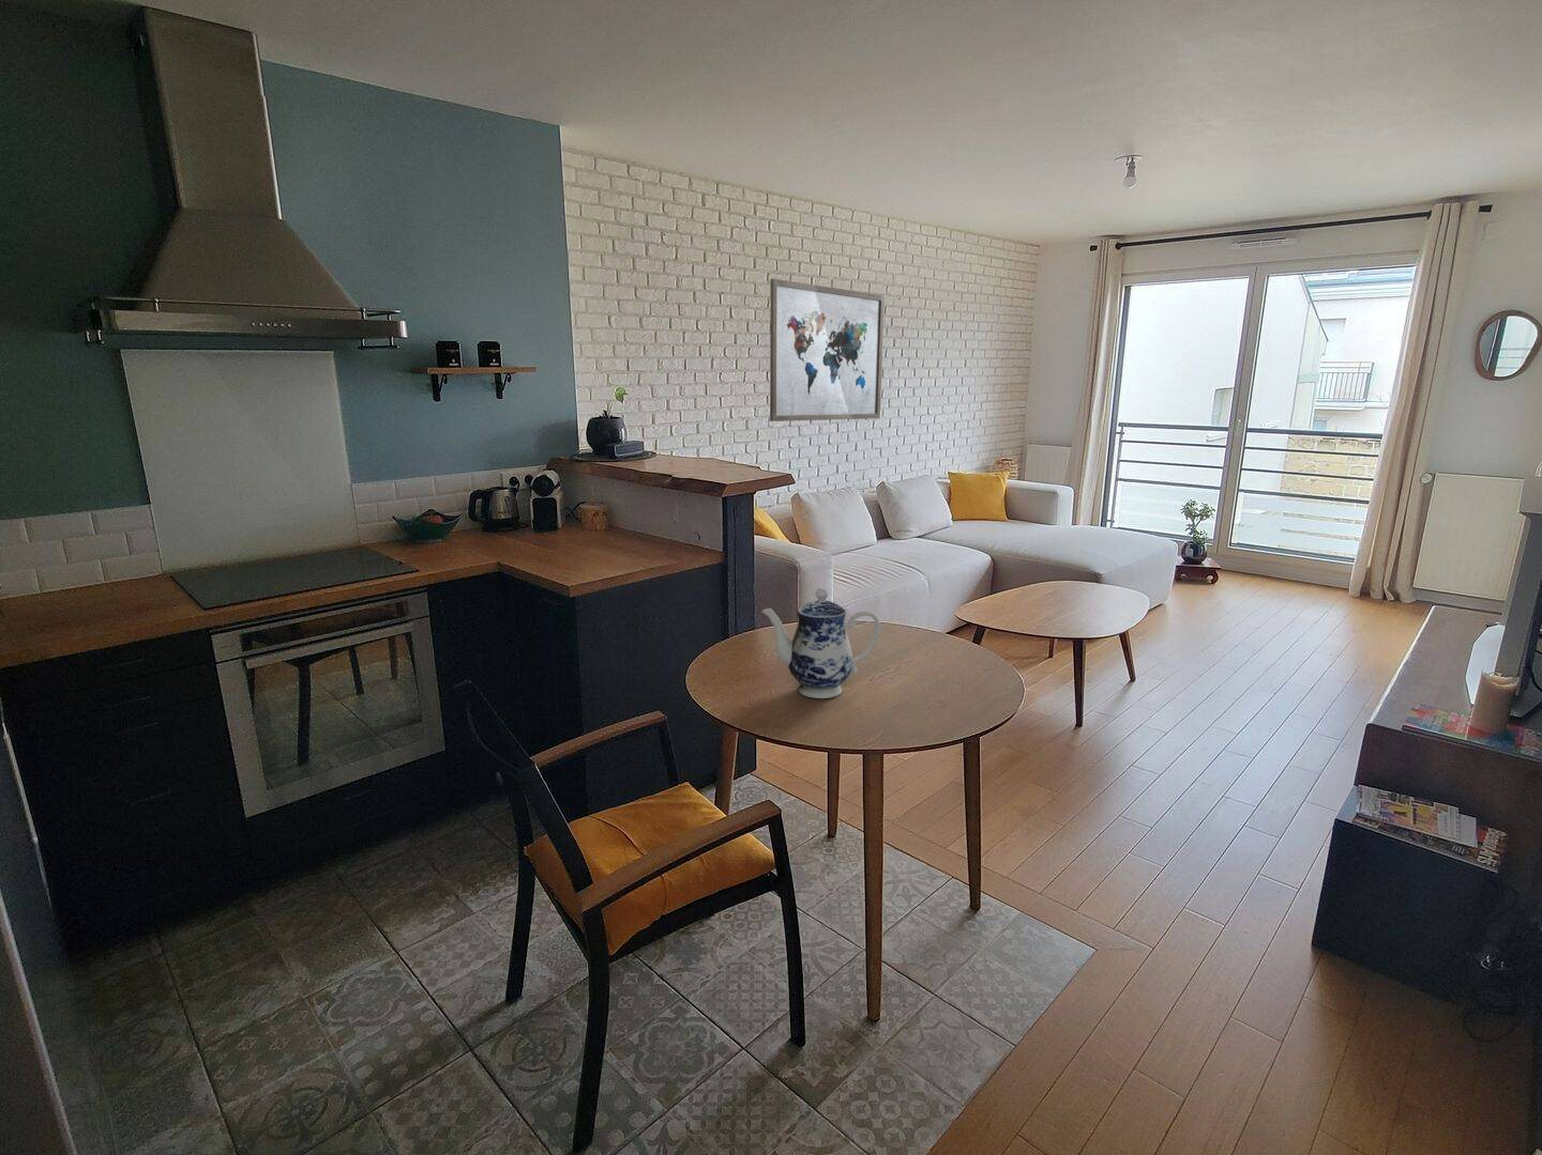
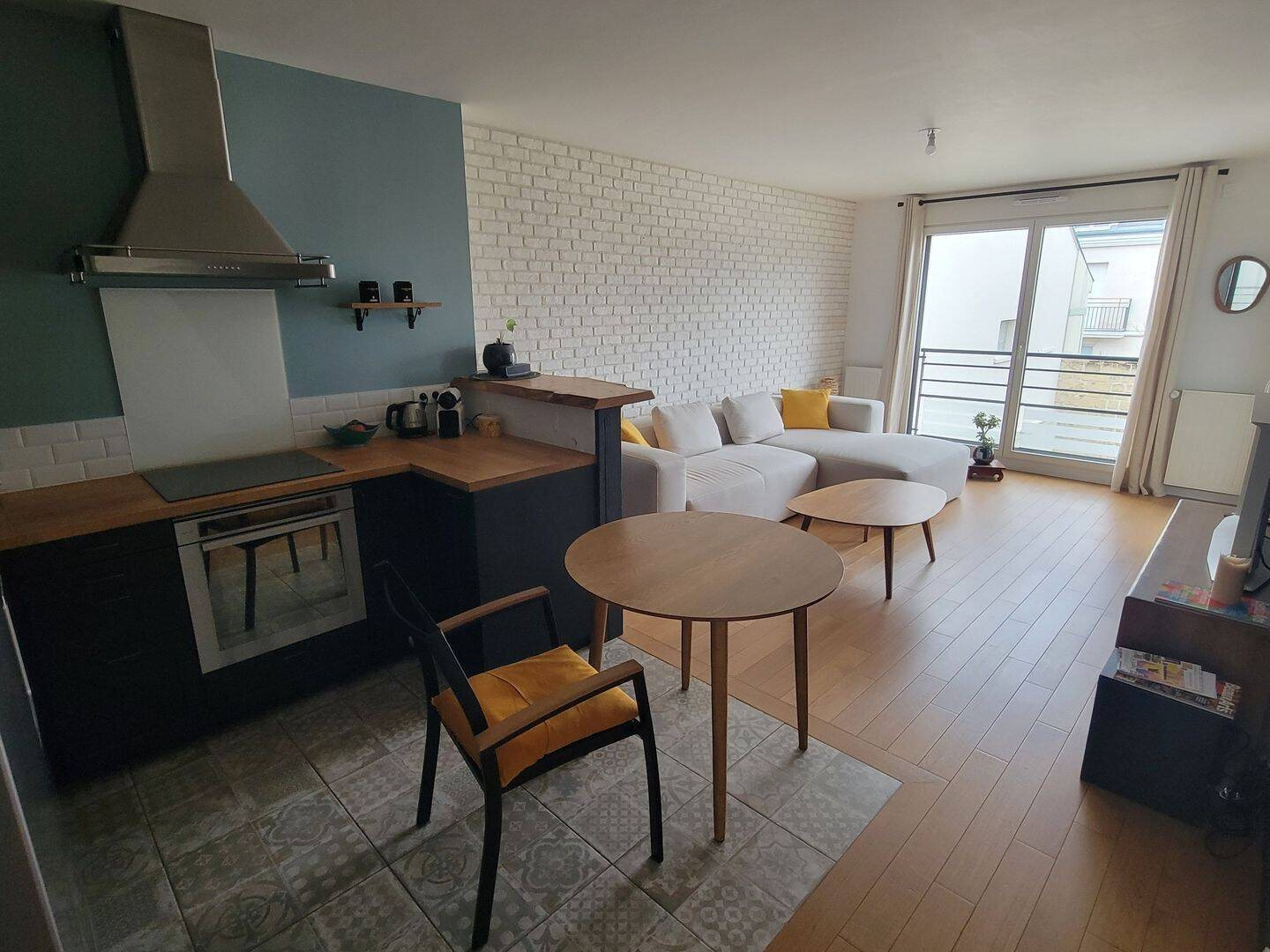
- wall art [769,278,885,422]
- teapot [760,587,881,699]
